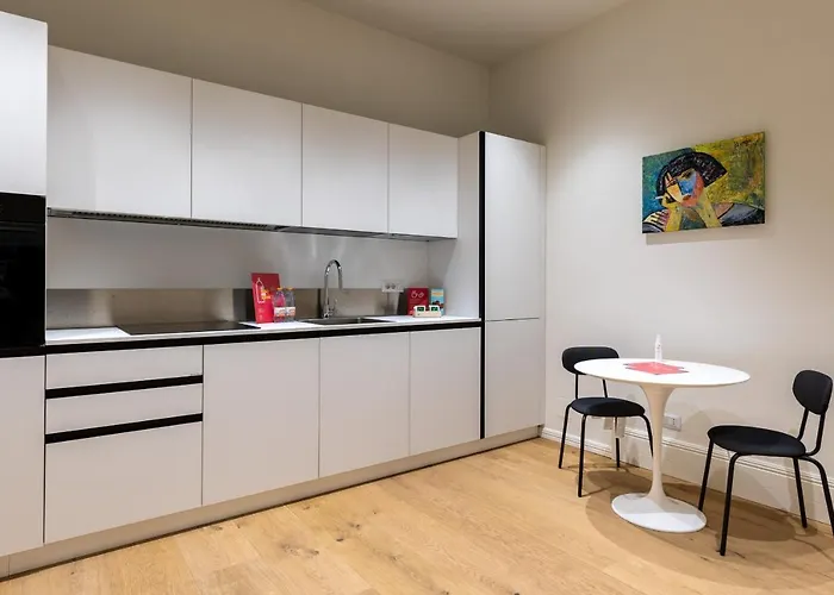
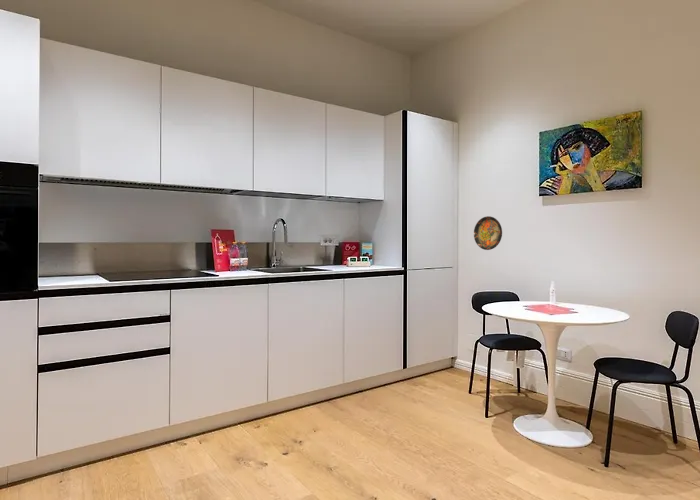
+ decorative plate [473,215,503,251]
